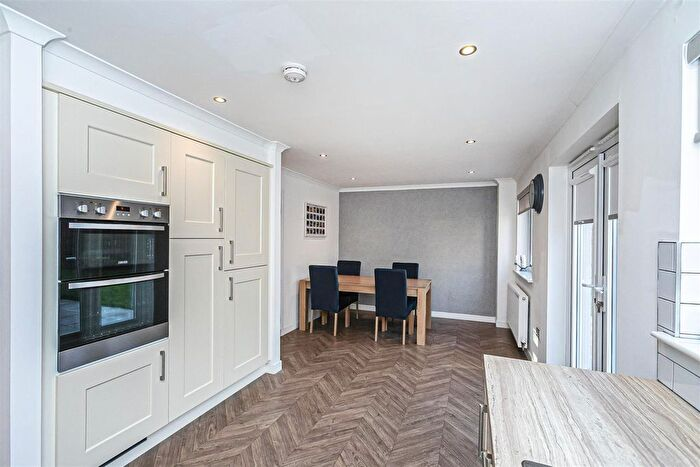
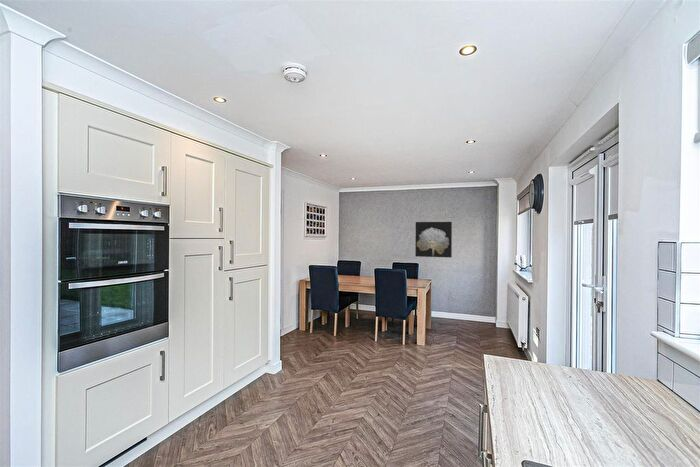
+ wall art [414,221,453,258]
